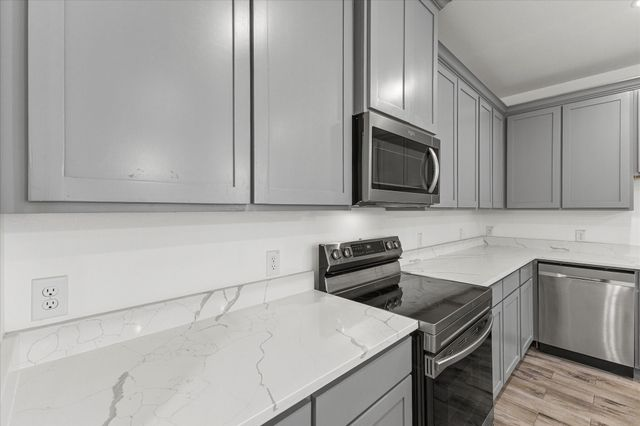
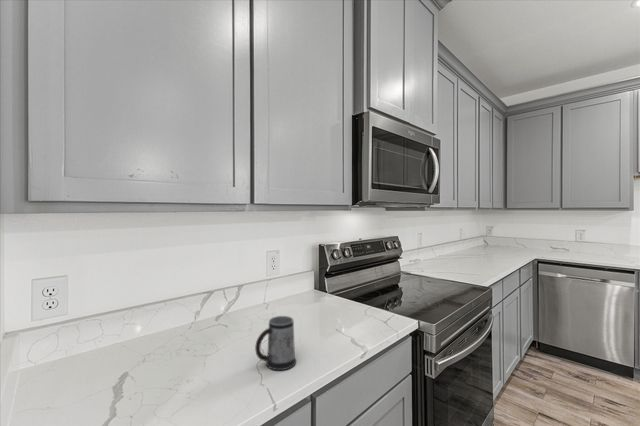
+ mug [254,315,297,371]
